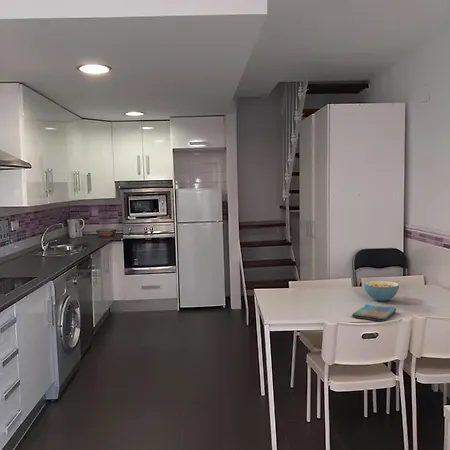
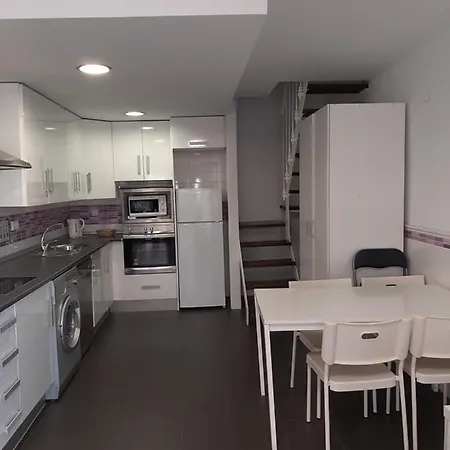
- cereal bowl [363,280,400,302]
- dish towel [351,303,397,322]
